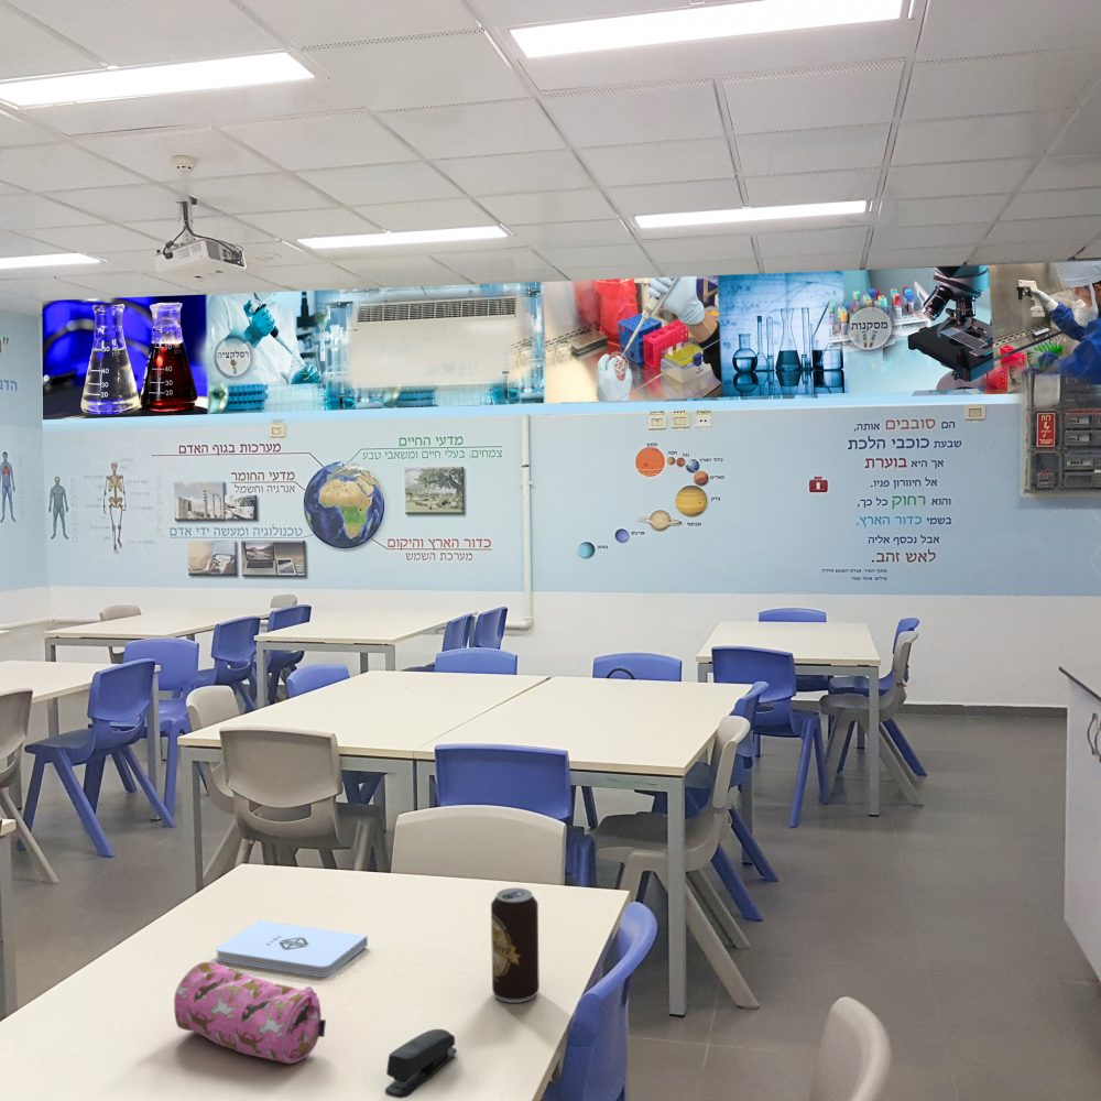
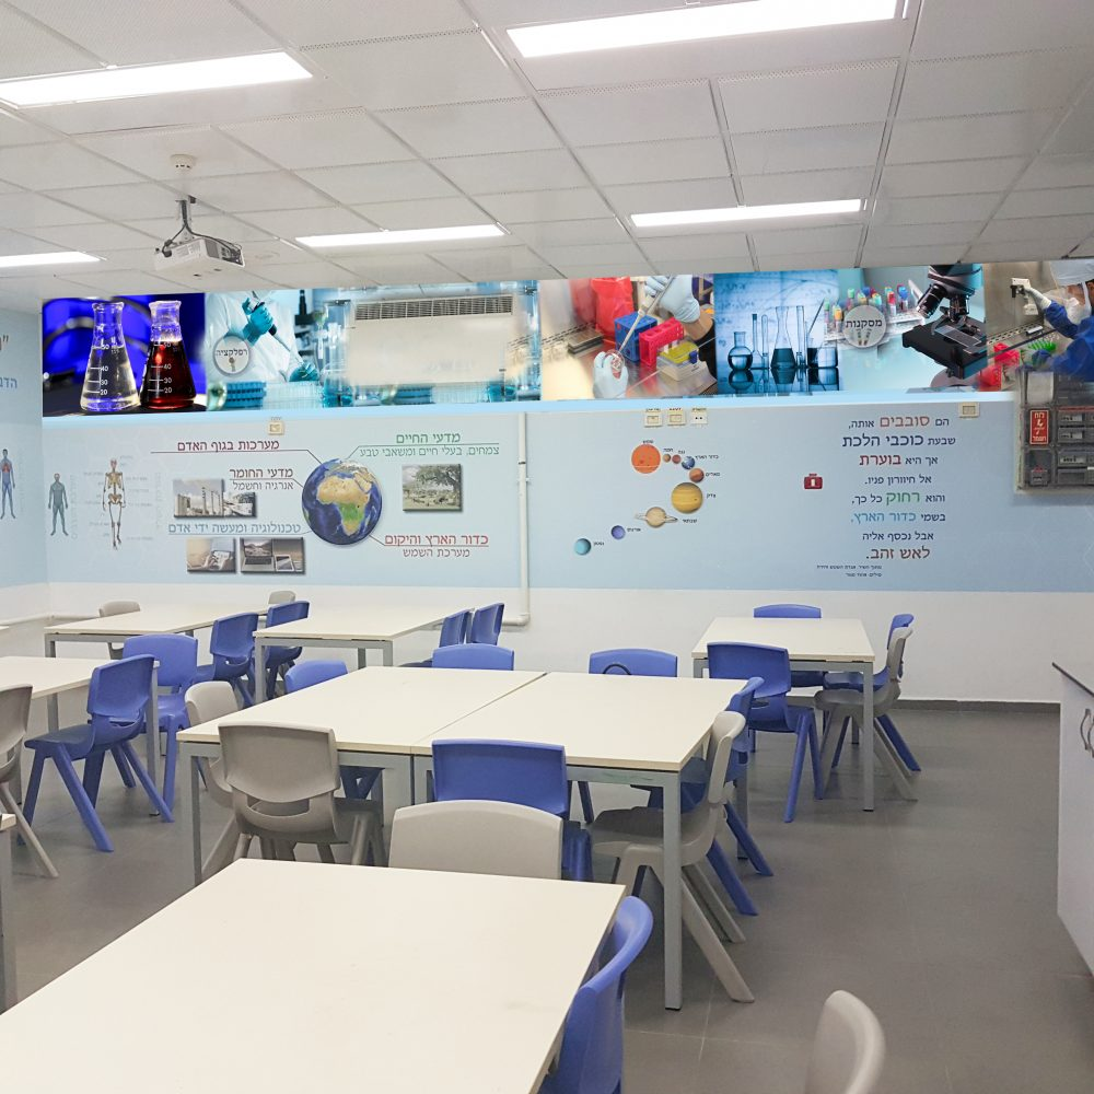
- beverage can [490,886,541,1004]
- pencil case [173,961,327,1065]
- notepad [215,919,369,978]
- stapler [384,1028,458,1099]
